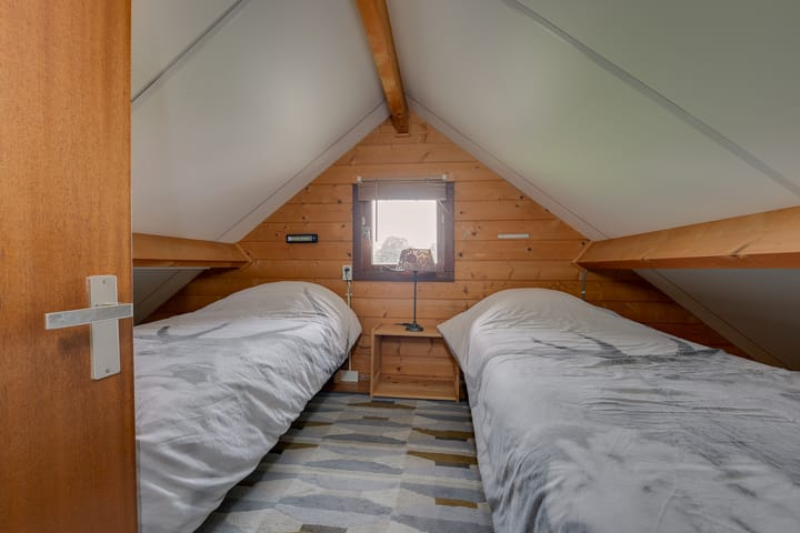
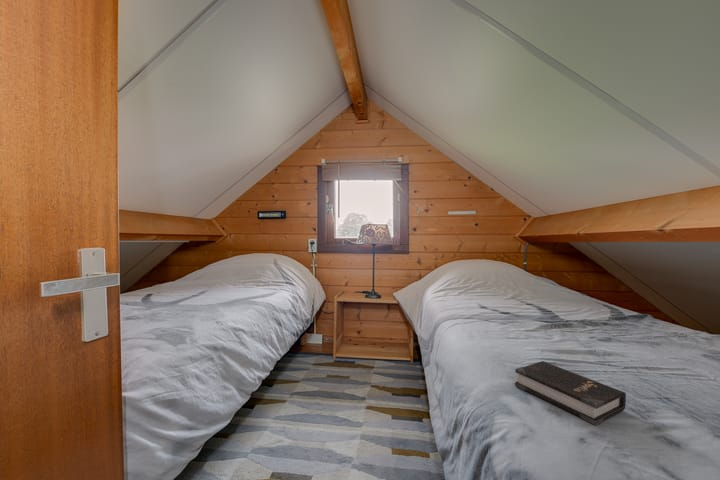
+ hardback book [514,360,627,426]
